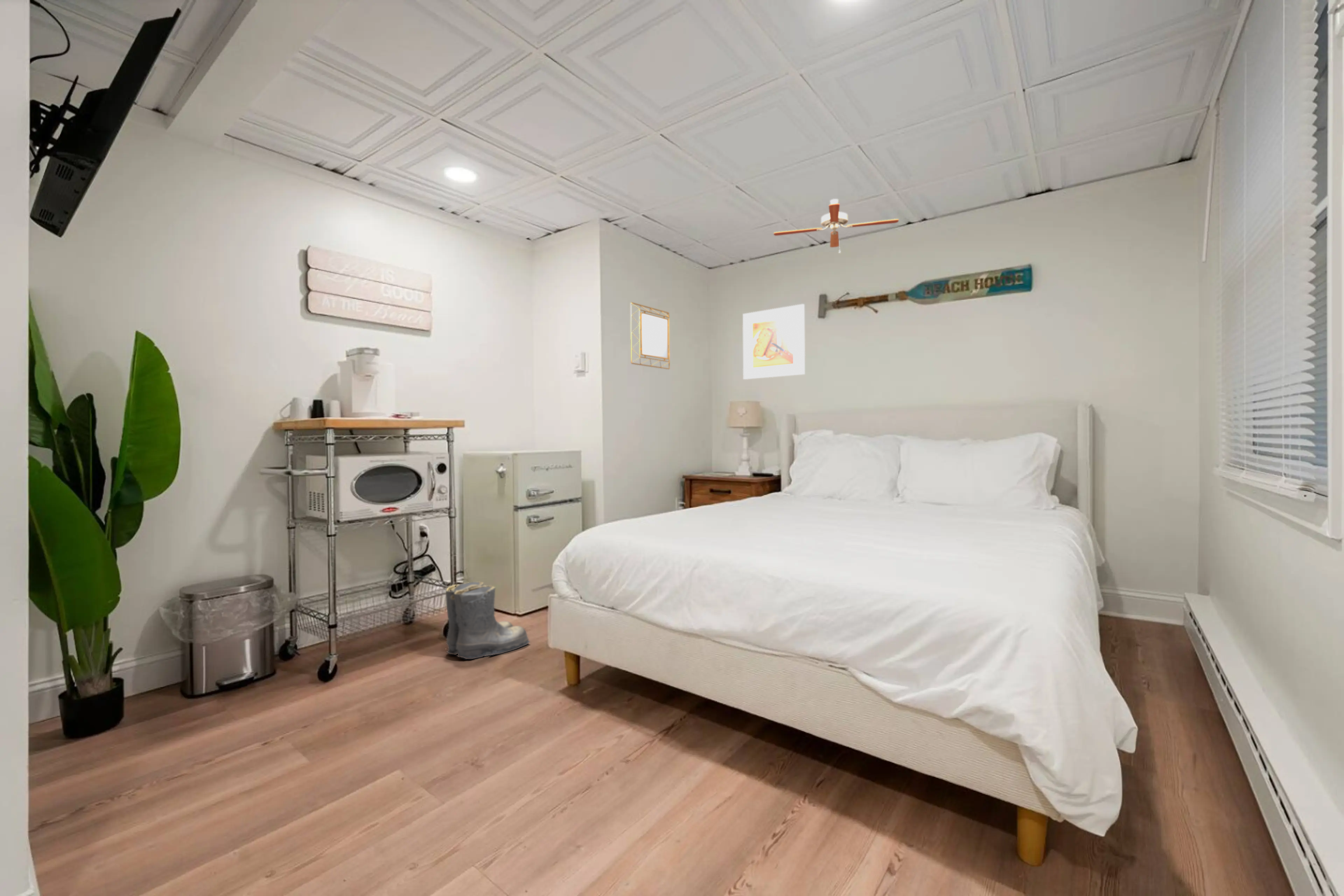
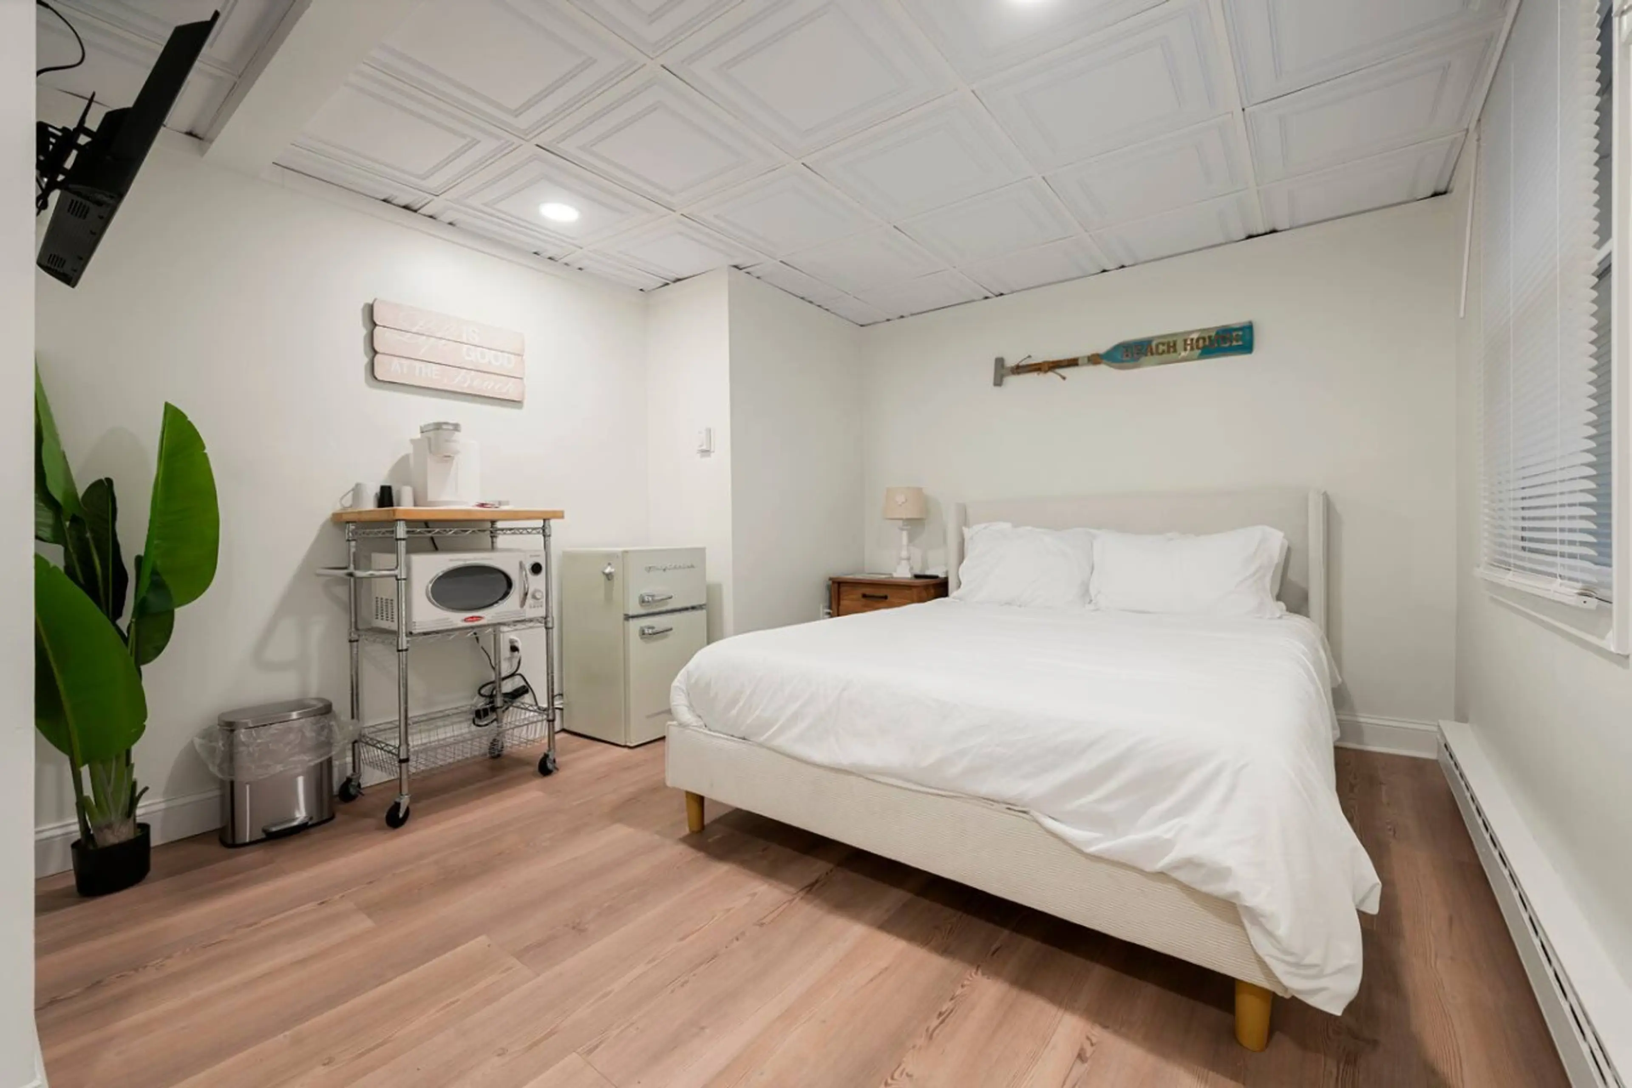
- ceiling fan [773,198,899,254]
- boots [446,581,531,659]
- home mirror [630,302,670,370]
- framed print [742,303,805,380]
